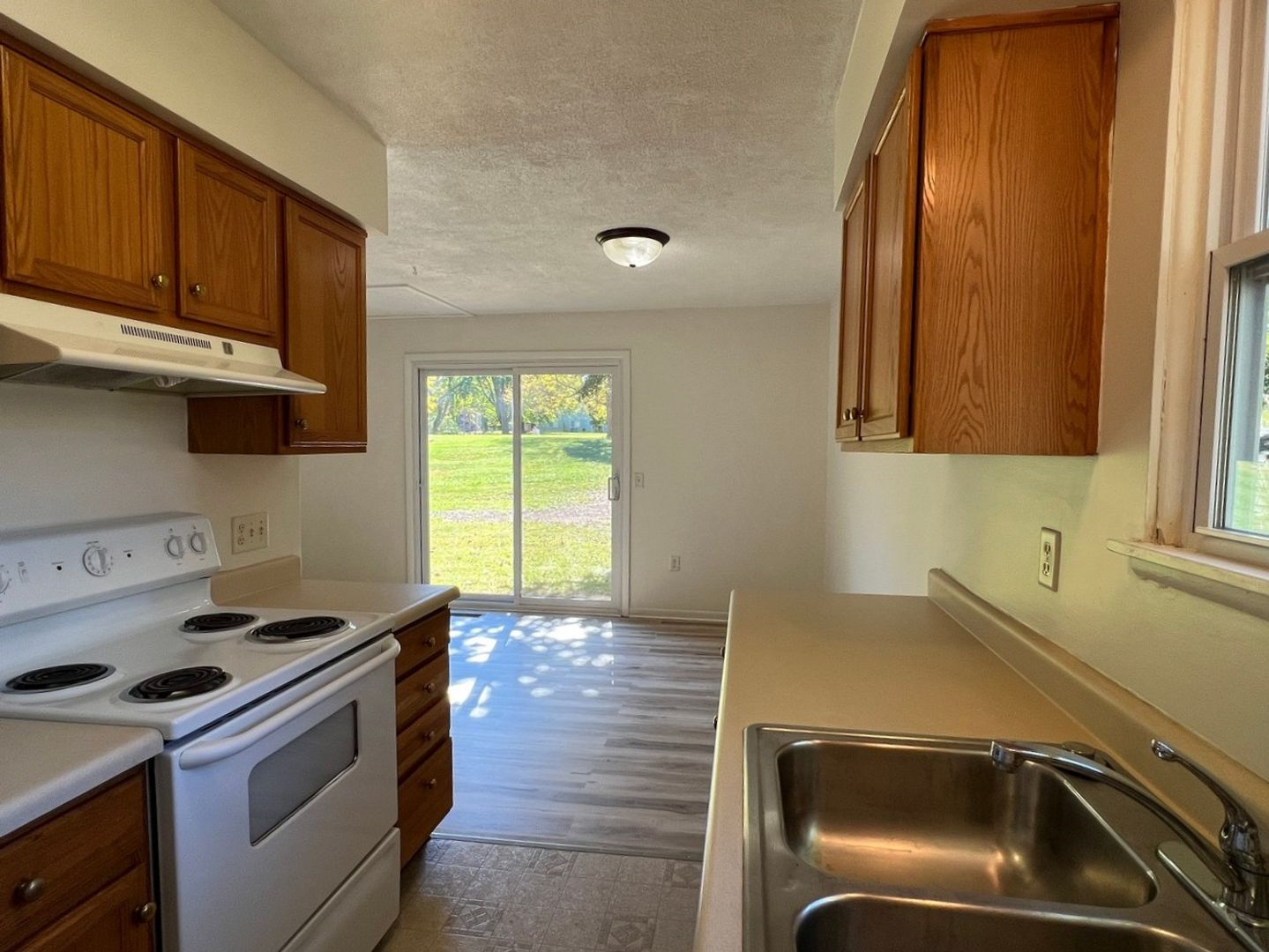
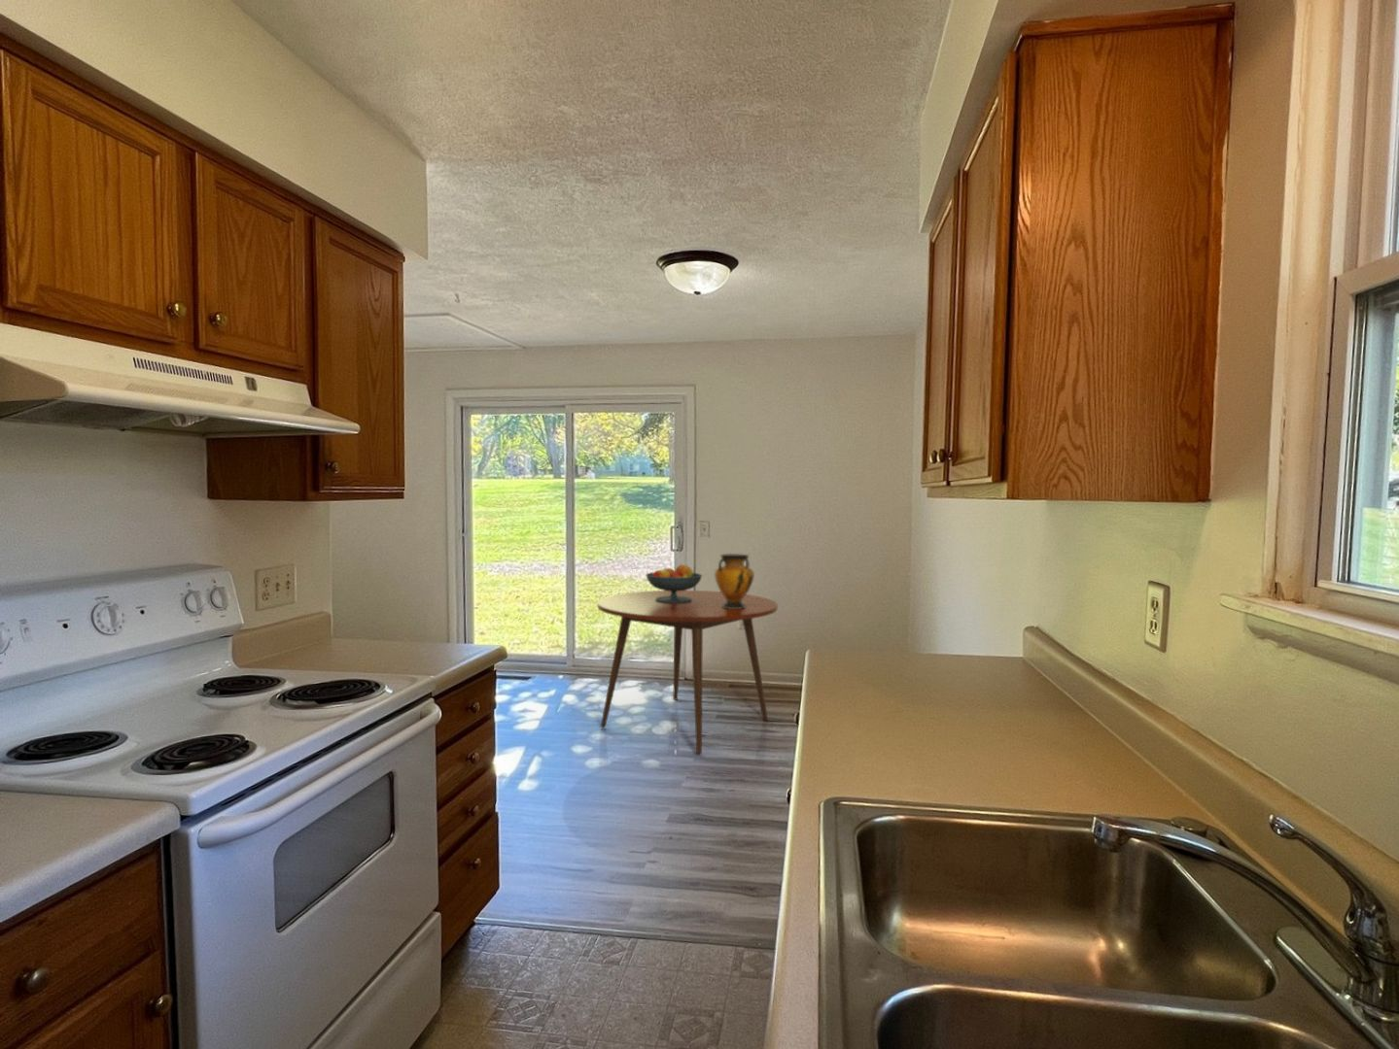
+ dining table [596,590,778,755]
+ fruit bowl [645,563,703,603]
+ vase [713,553,755,609]
